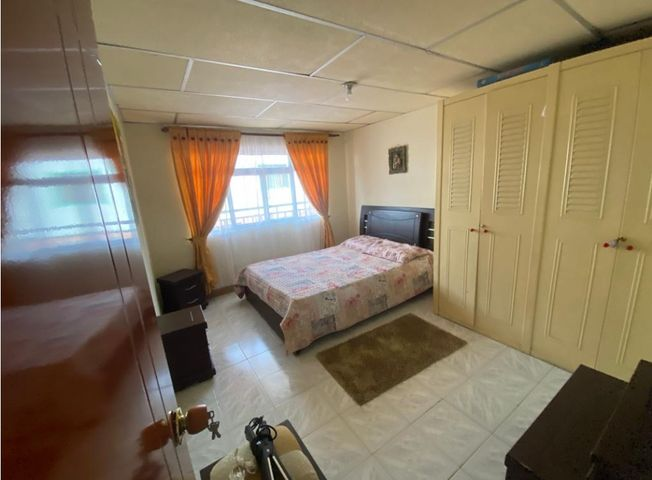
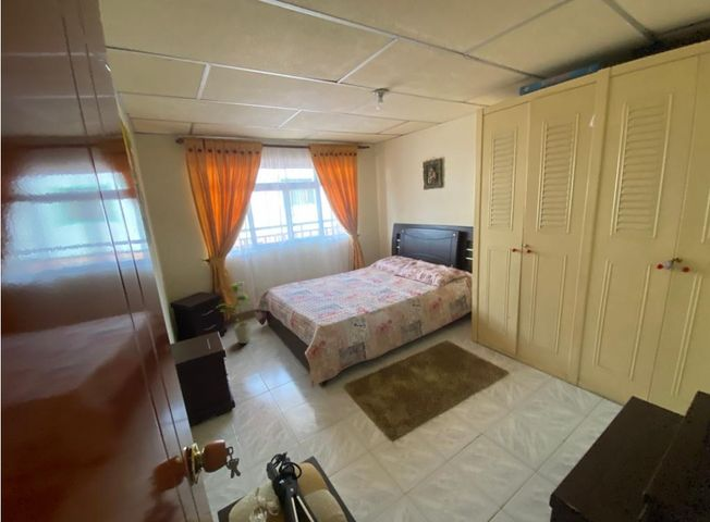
+ house plant [217,281,252,345]
